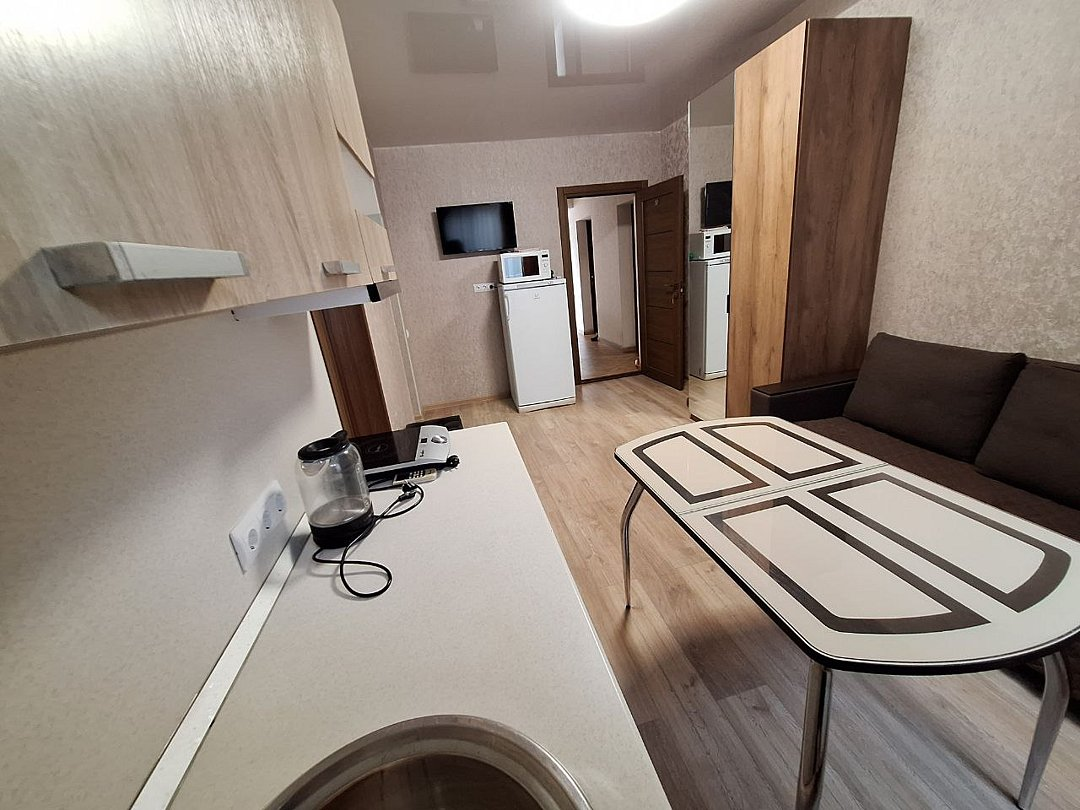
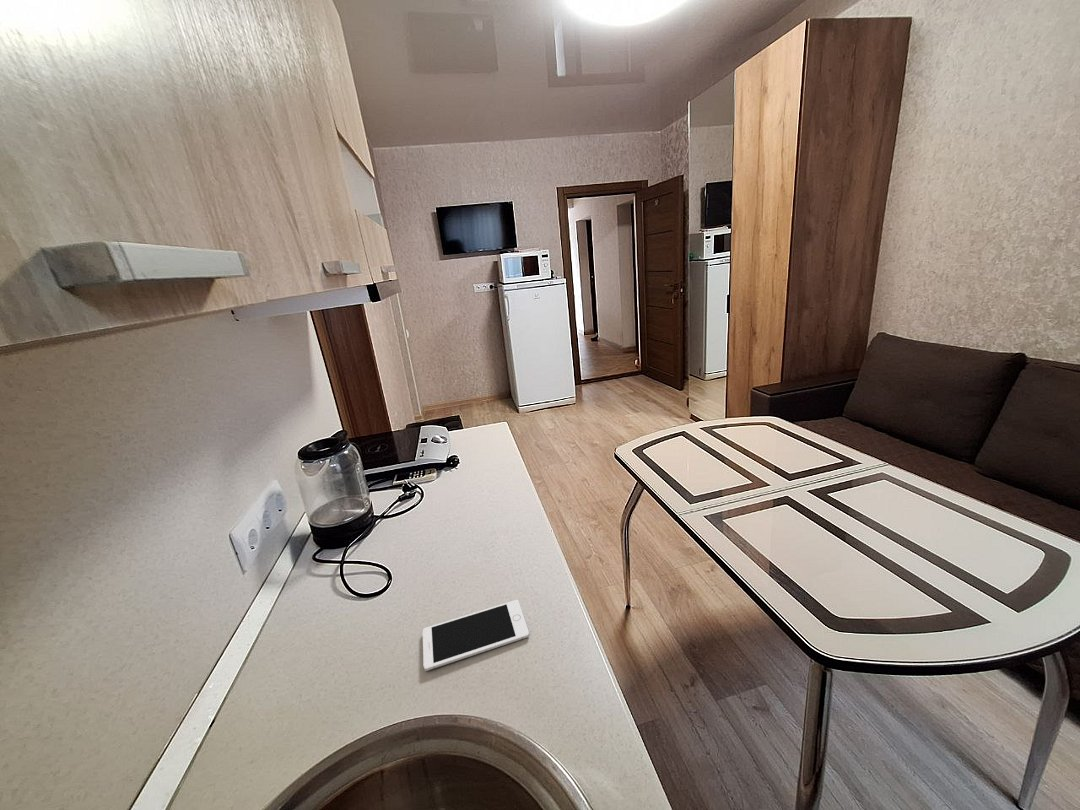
+ cell phone [422,599,530,672]
